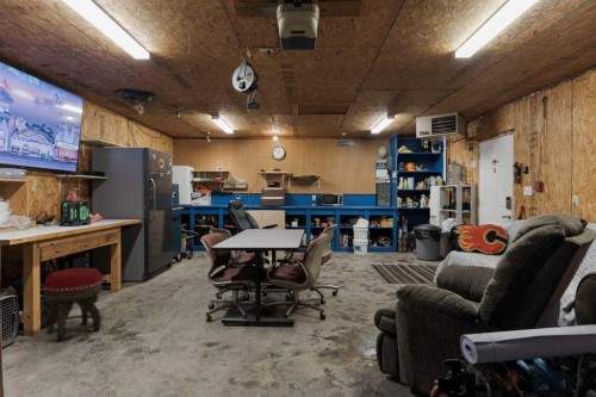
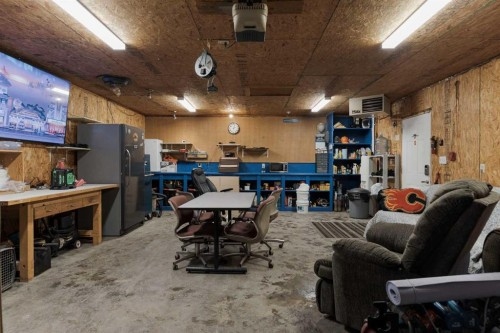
- footstool [43,267,104,342]
